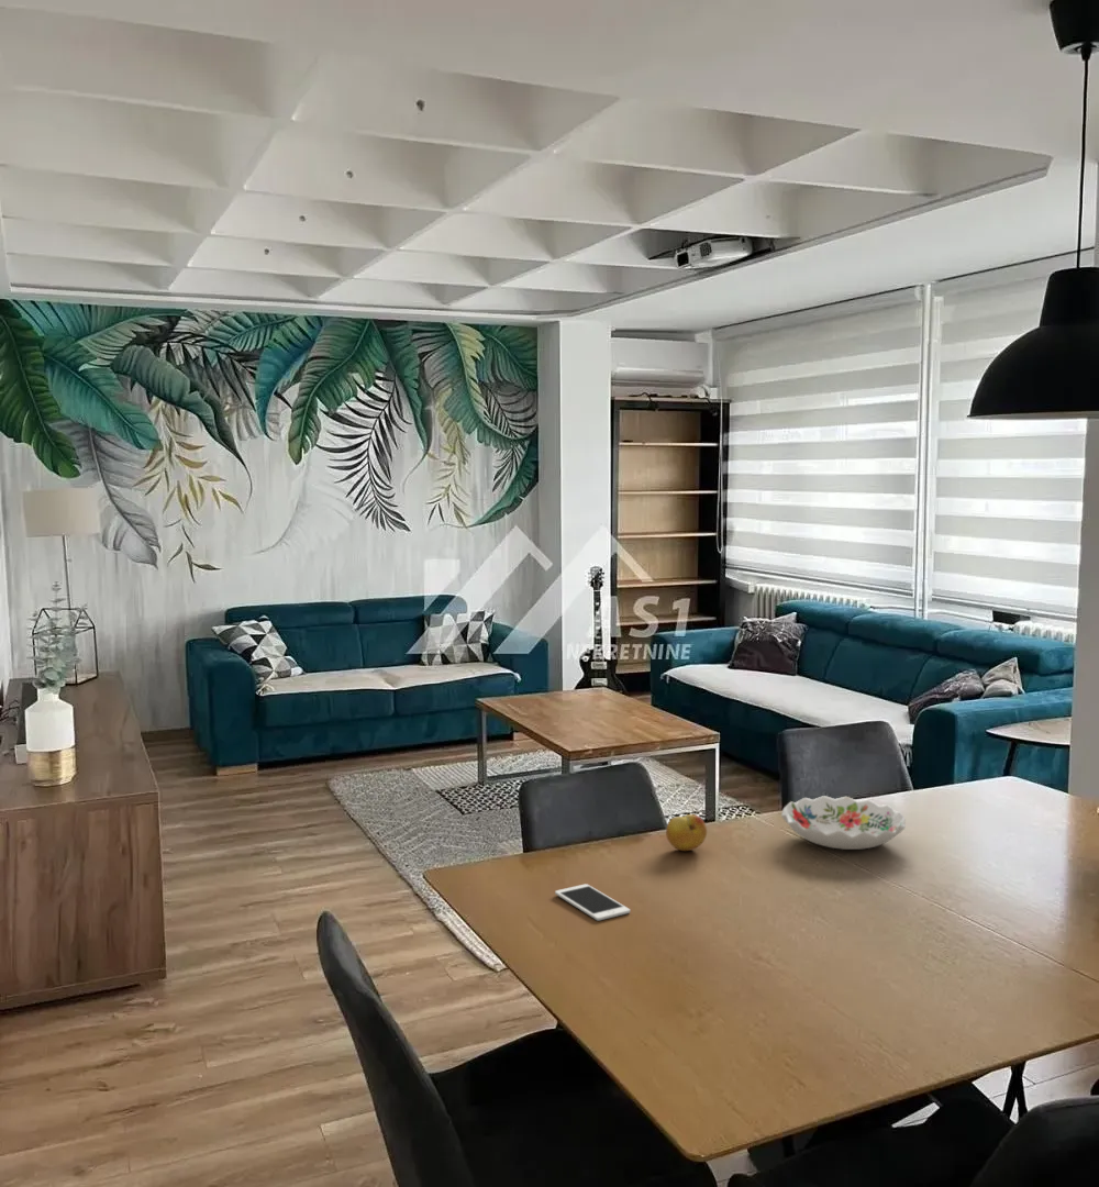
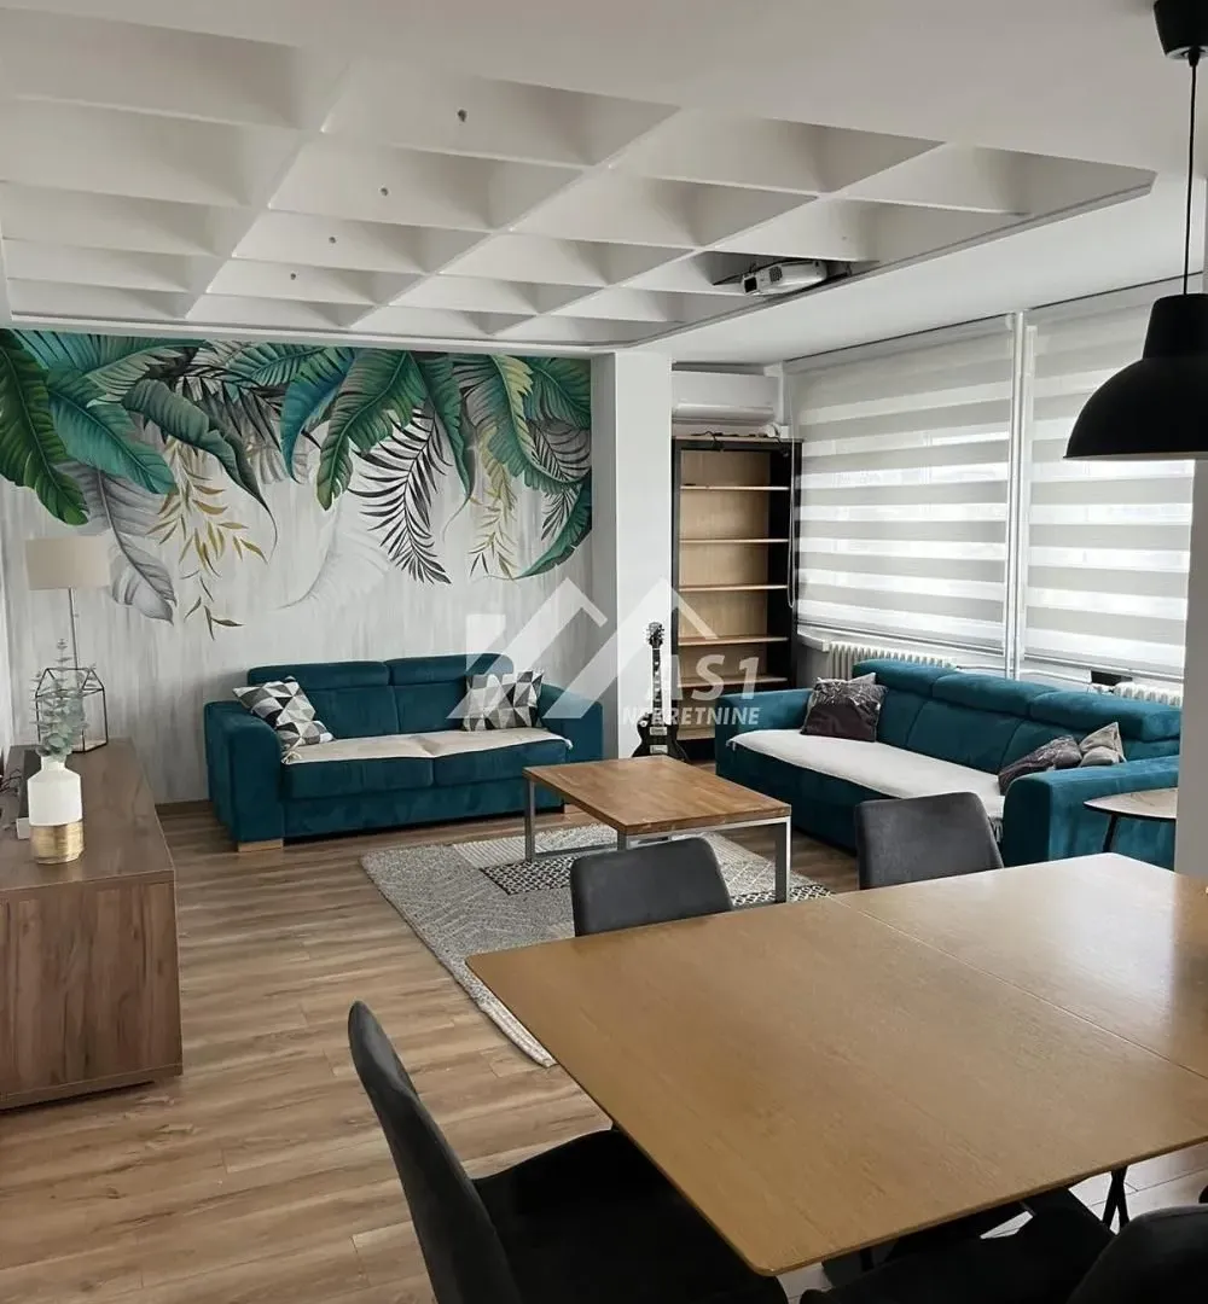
- cell phone [554,883,631,921]
- decorative bowl [780,795,907,851]
- fruit [665,813,708,852]
